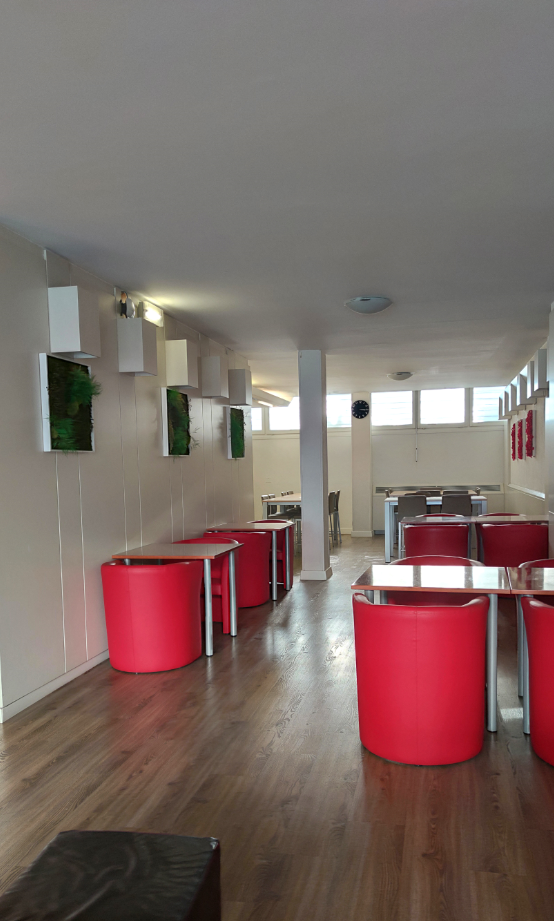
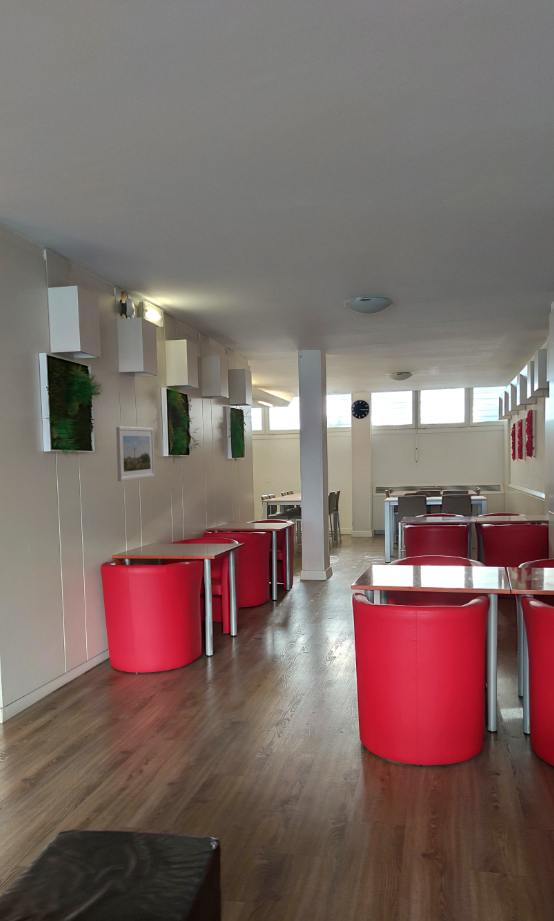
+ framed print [115,426,156,482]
